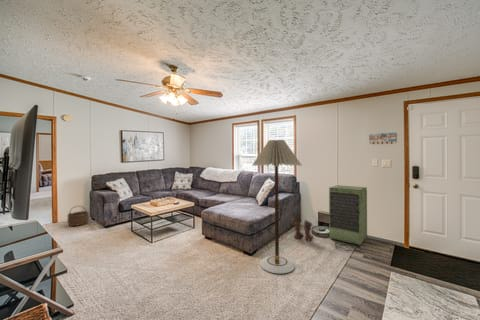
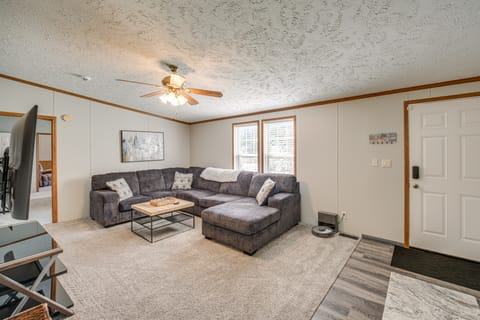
- wicker basket [66,205,90,227]
- floor lamp [251,139,302,274]
- storage cabinet [328,184,368,252]
- boots [291,216,314,242]
